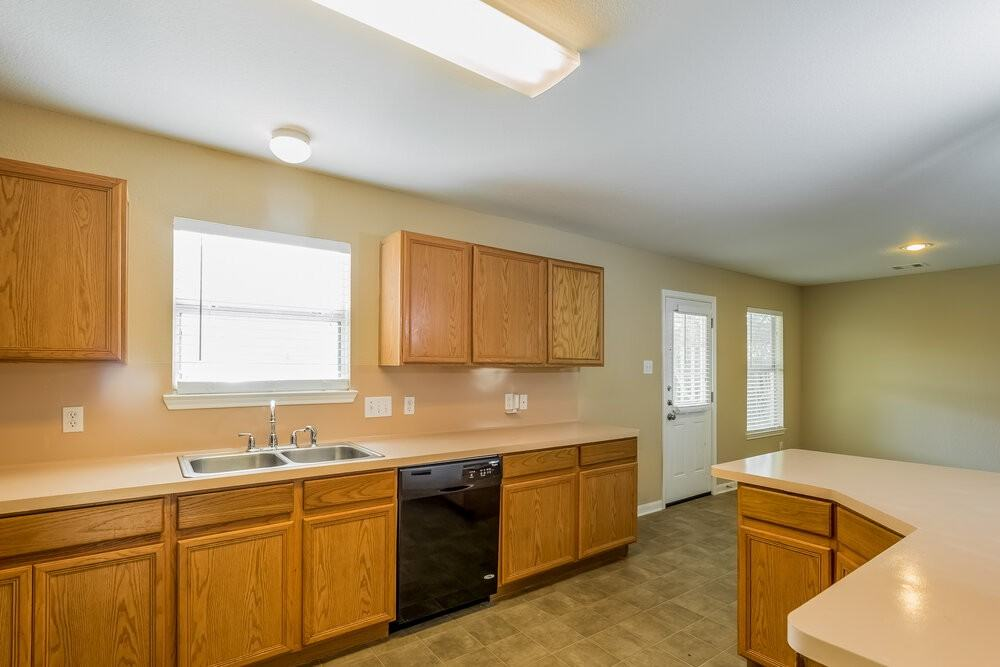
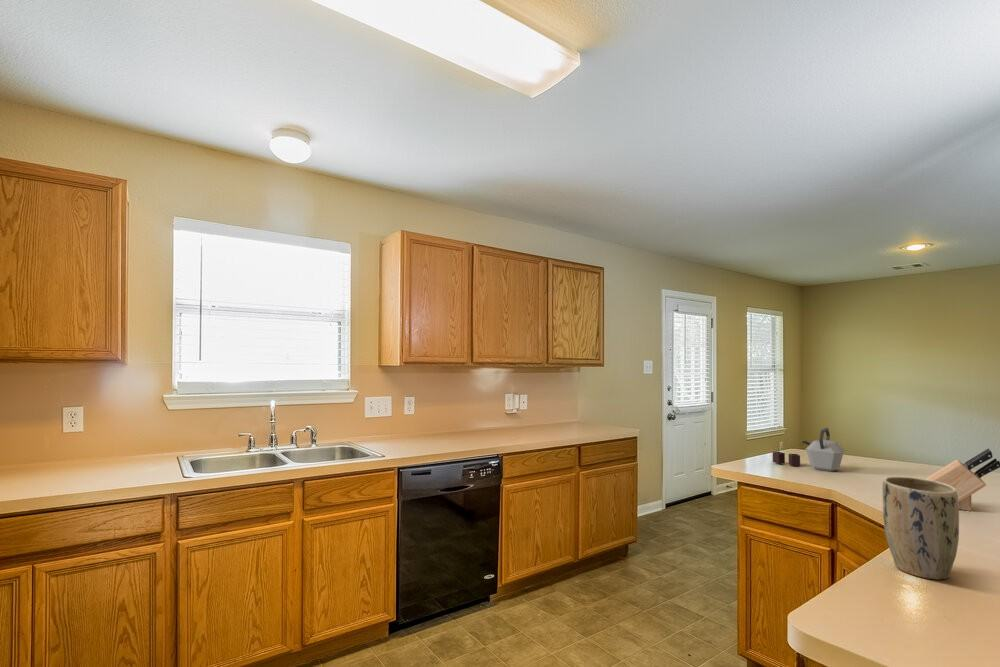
+ kettle [772,427,845,472]
+ knife block [924,448,1000,512]
+ plant pot [882,476,960,581]
